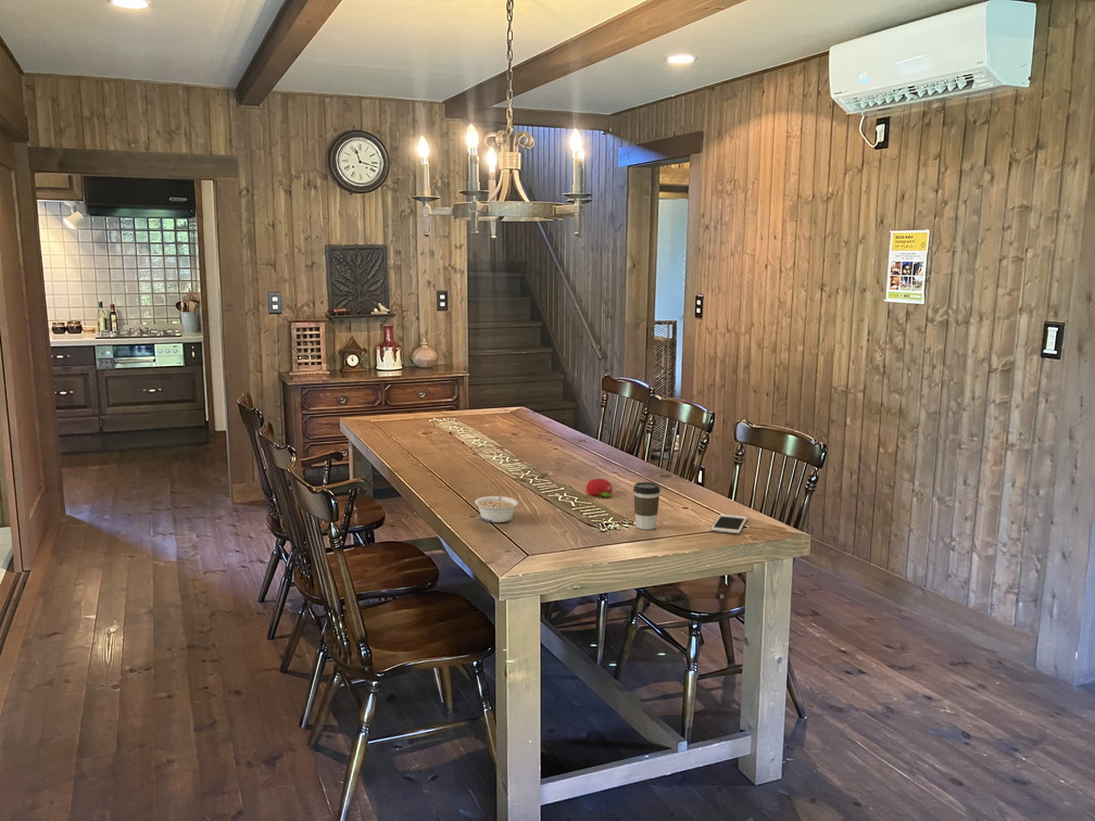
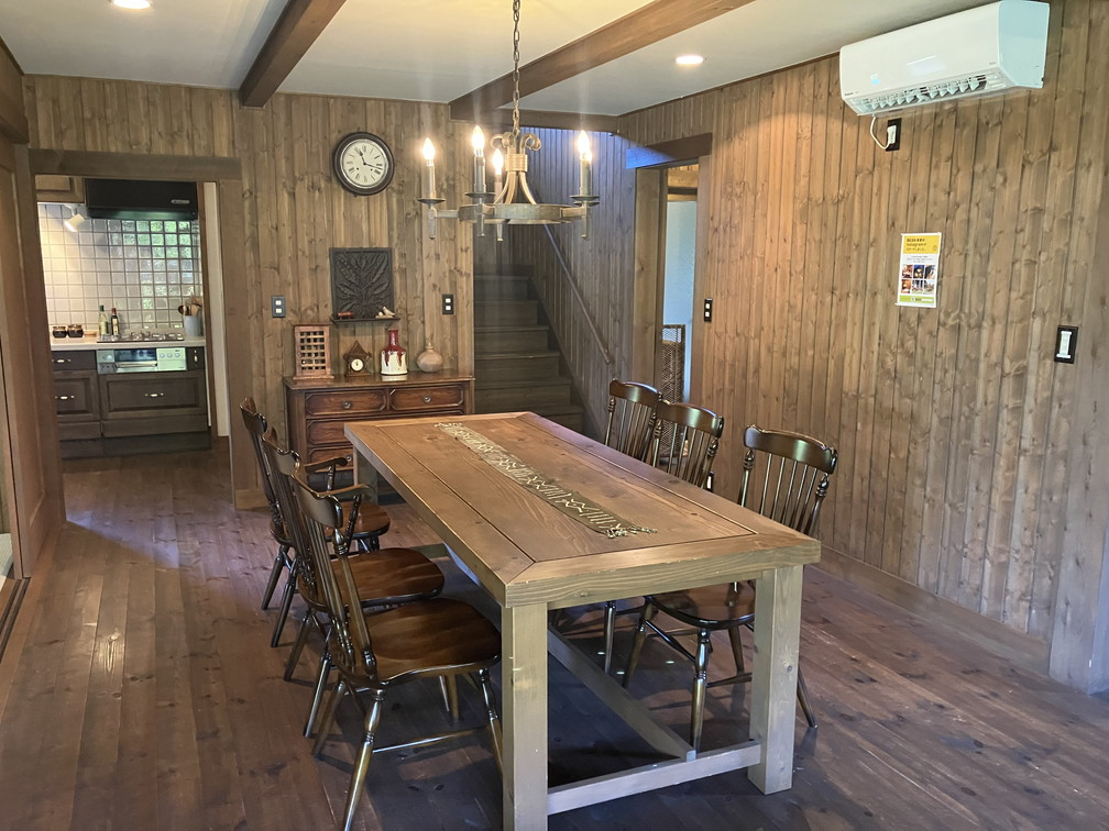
- coffee cup [632,481,662,531]
- cell phone [710,514,748,534]
- legume [474,490,519,523]
- fruit [586,478,614,498]
